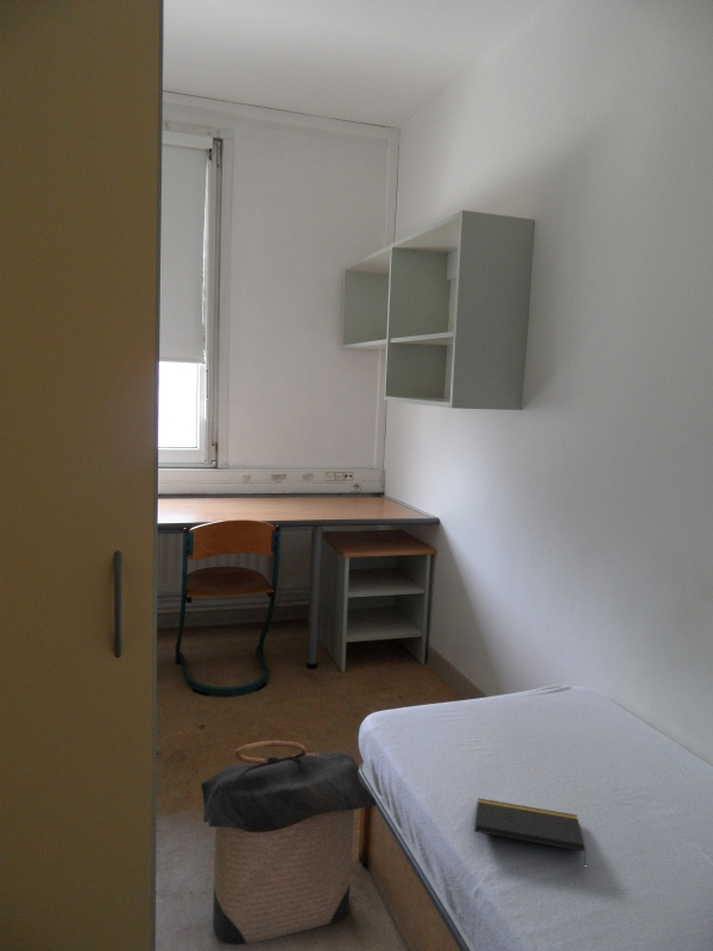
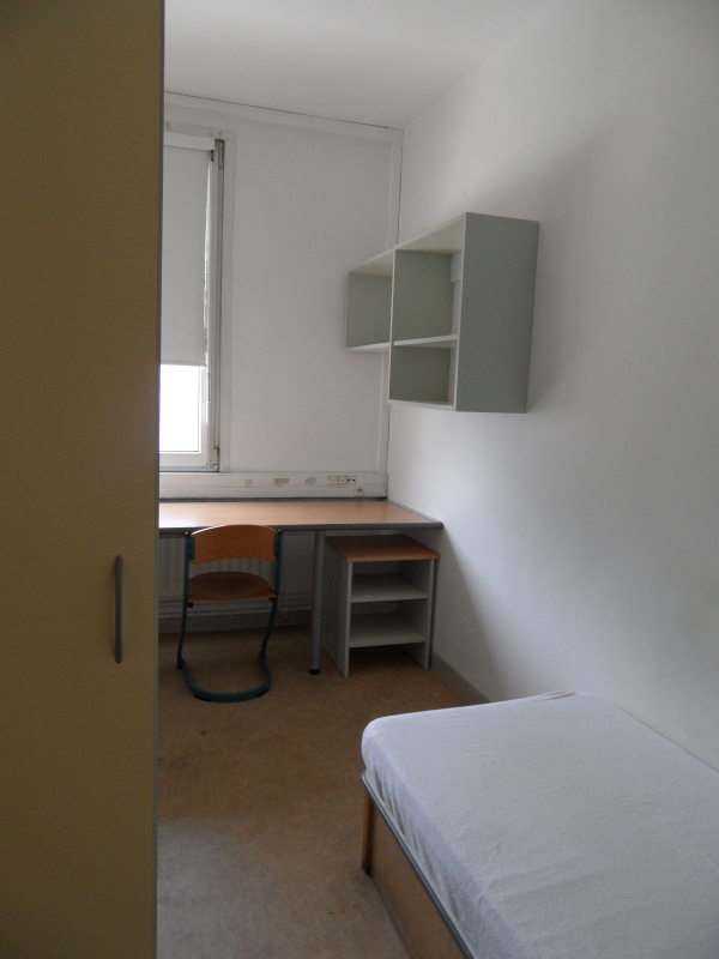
- notepad [473,798,587,864]
- laundry hamper [200,739,378,946]
